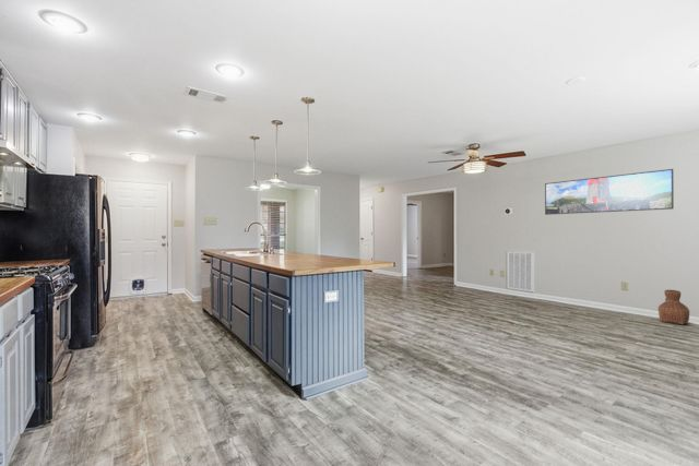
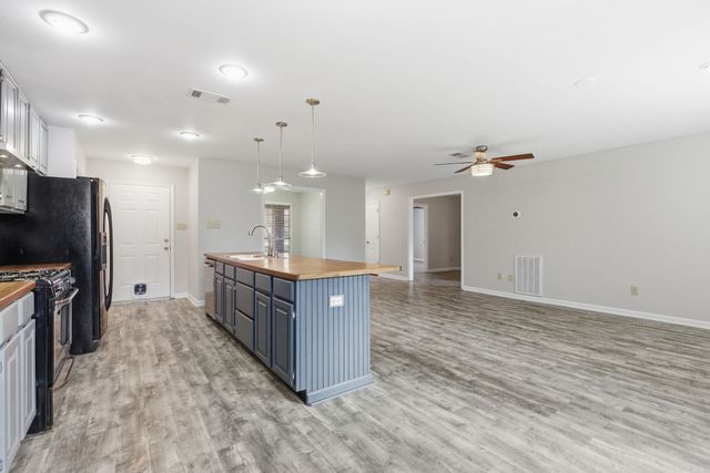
- basket [657,289,690,325]
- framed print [544,168,675,216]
